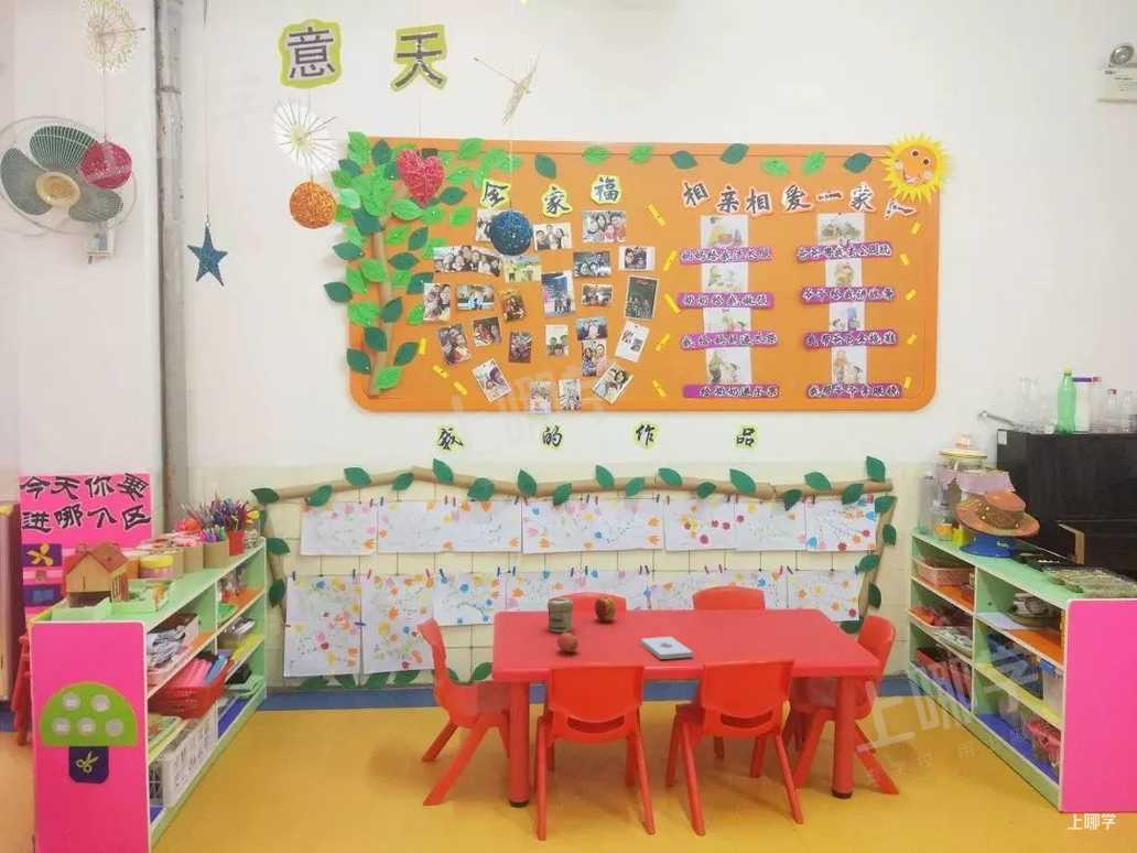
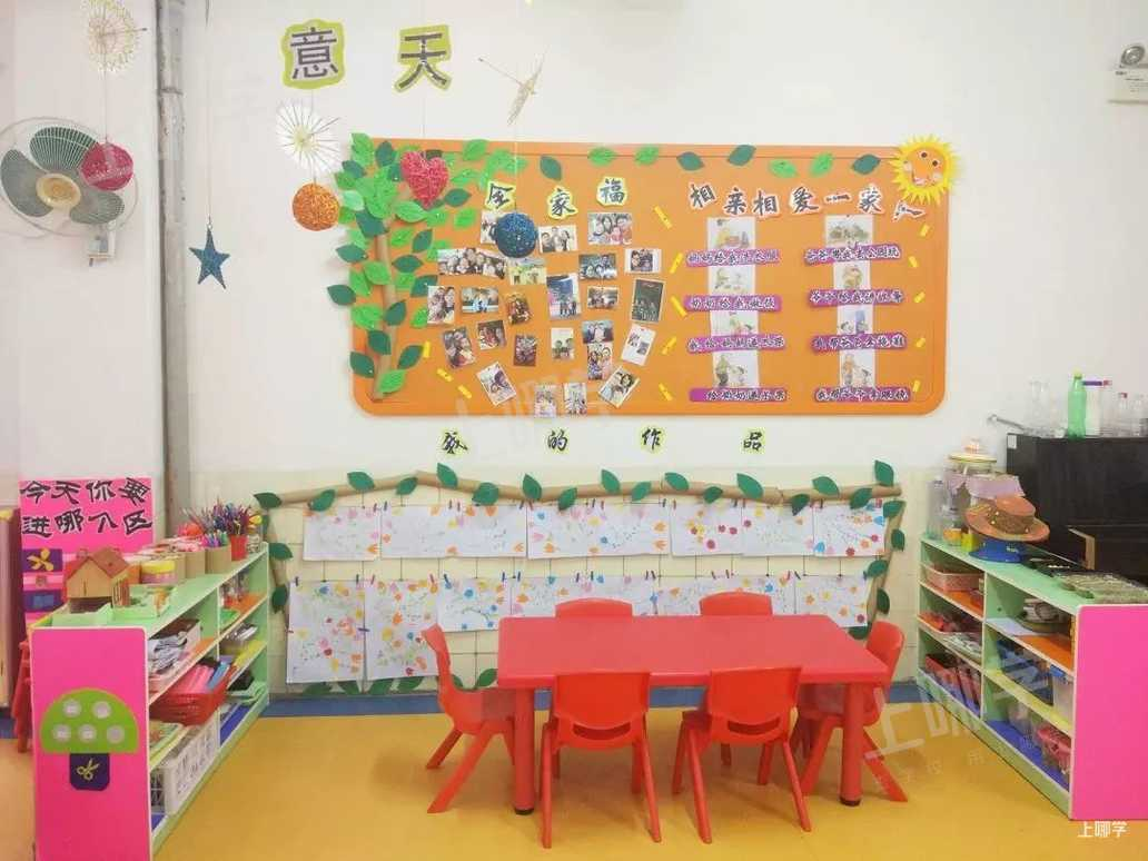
- pomegranate [556,631,580,654]
- jar [546,596,574,634]
- notepad [640,636,694,660]
- apple [594,596,617,623]
